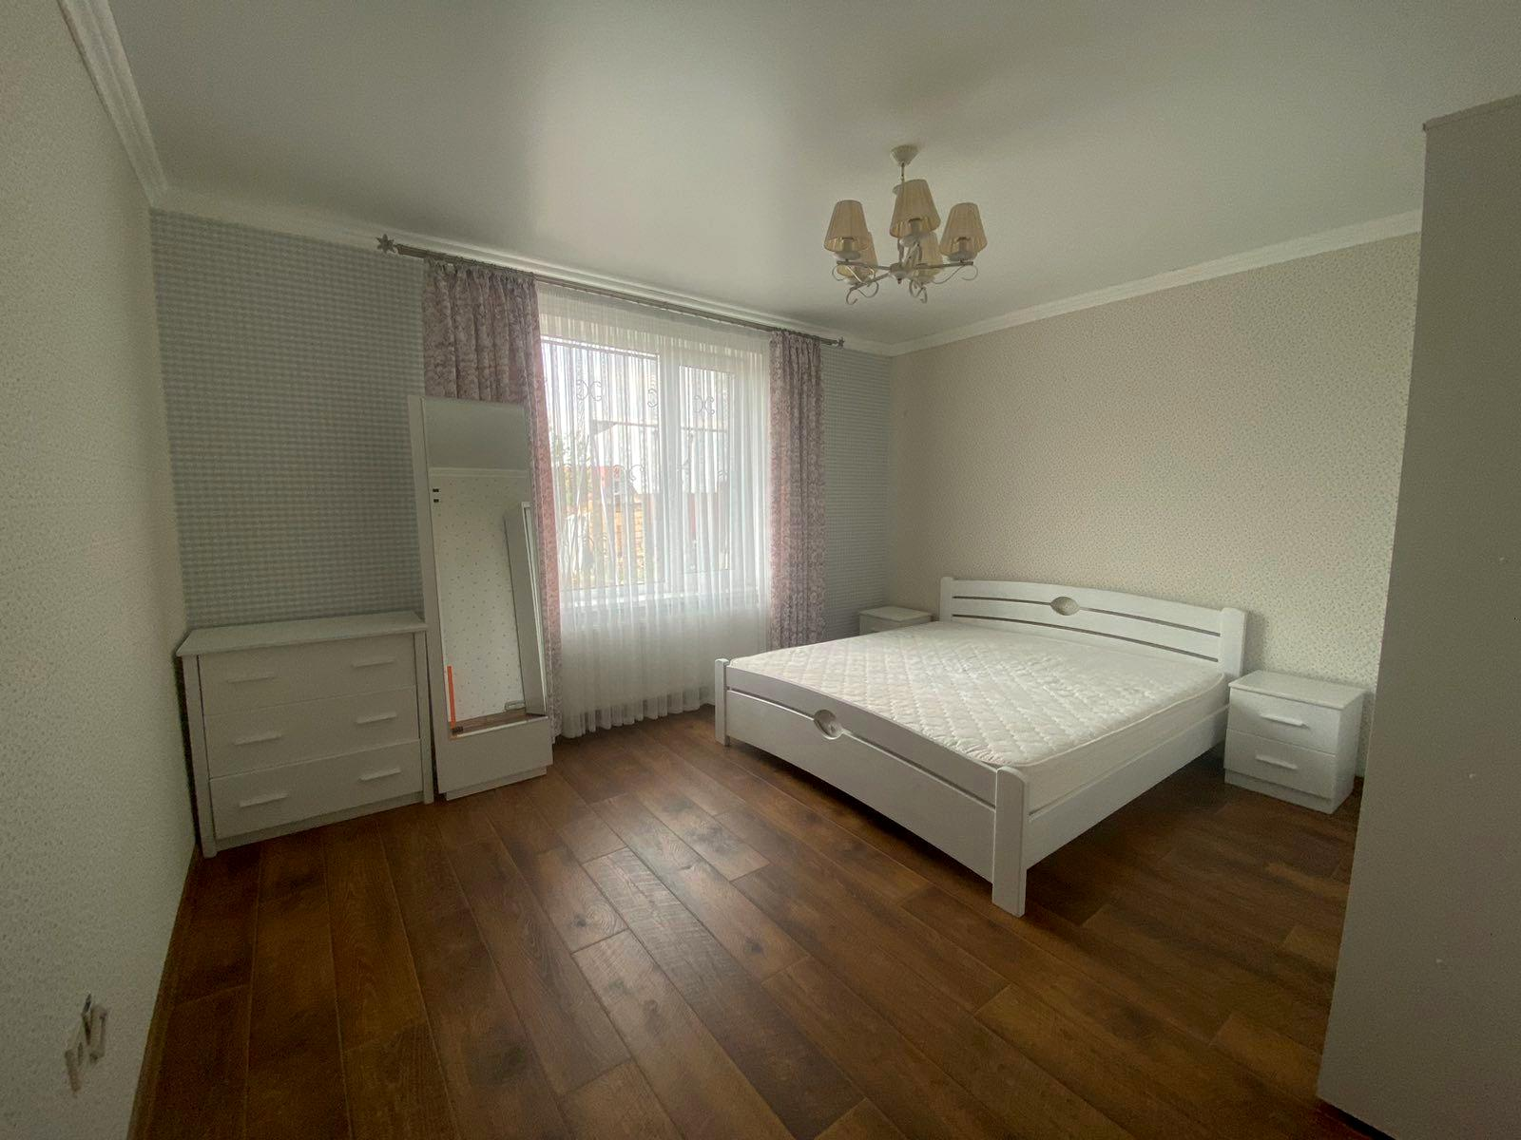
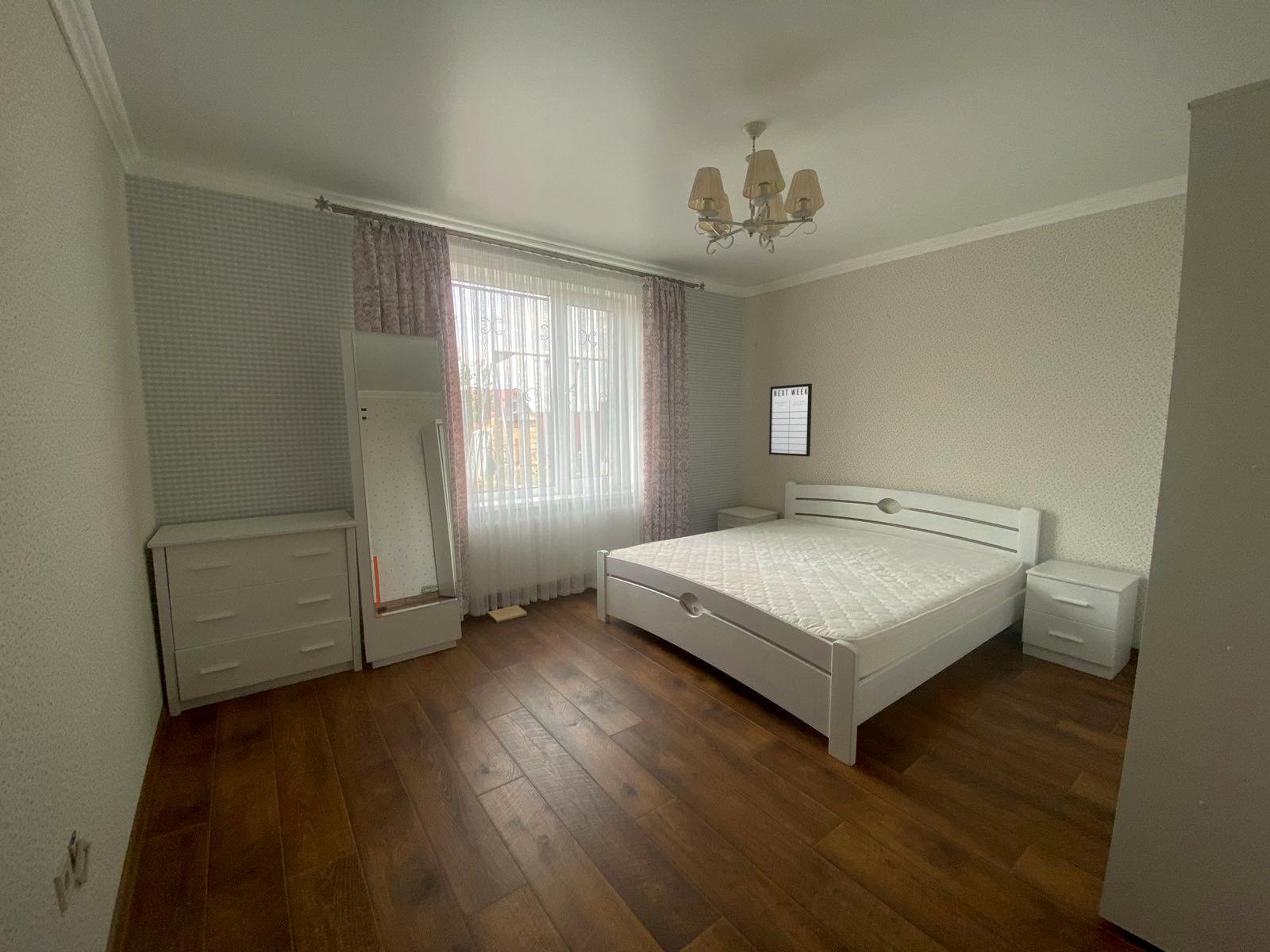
+ box [487,605,528,624]
+ writing board [768,383,813,457]
